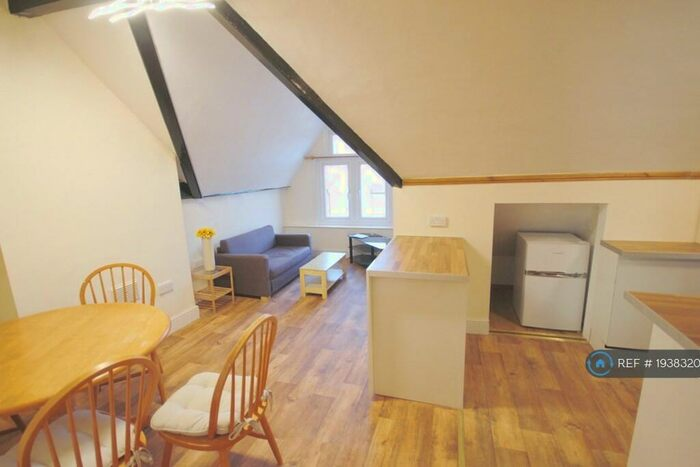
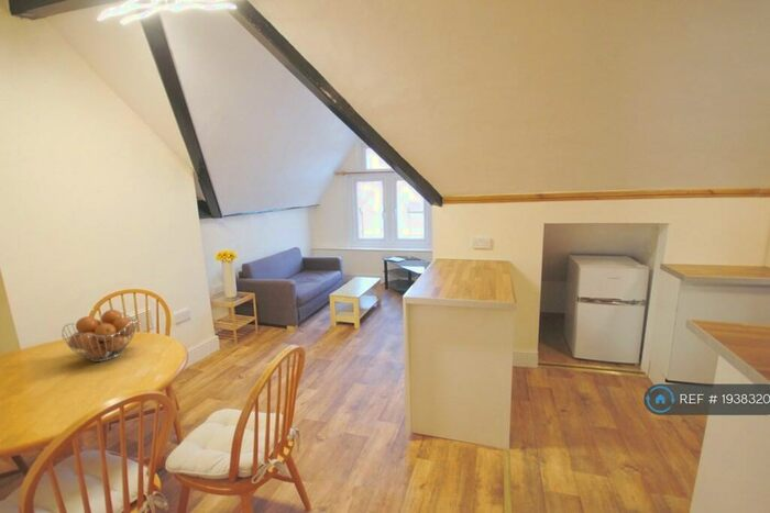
+ fruit basket [61,309,139,363]
